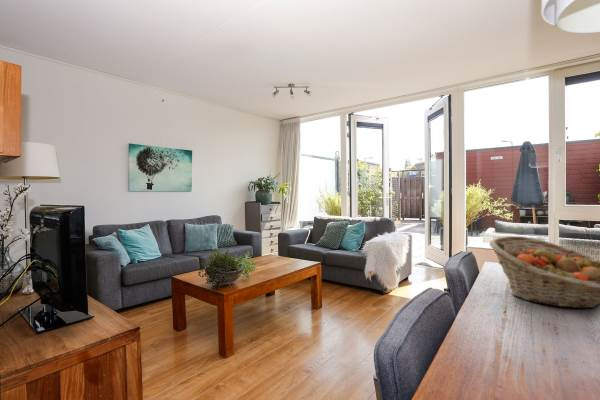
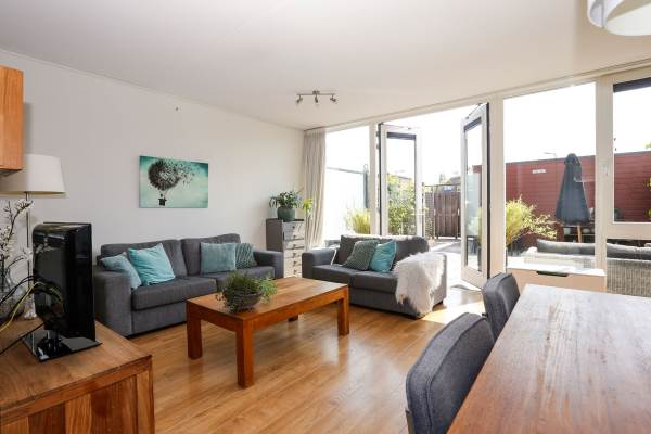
- fruit basket [488,235,600,309]
